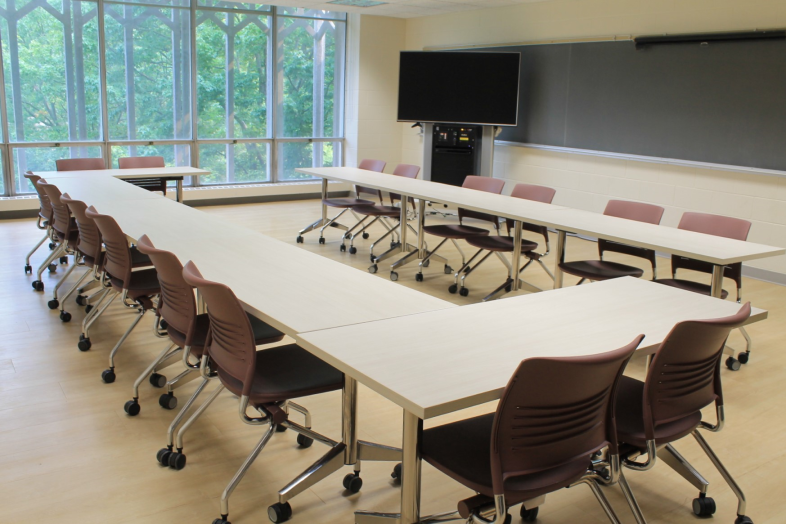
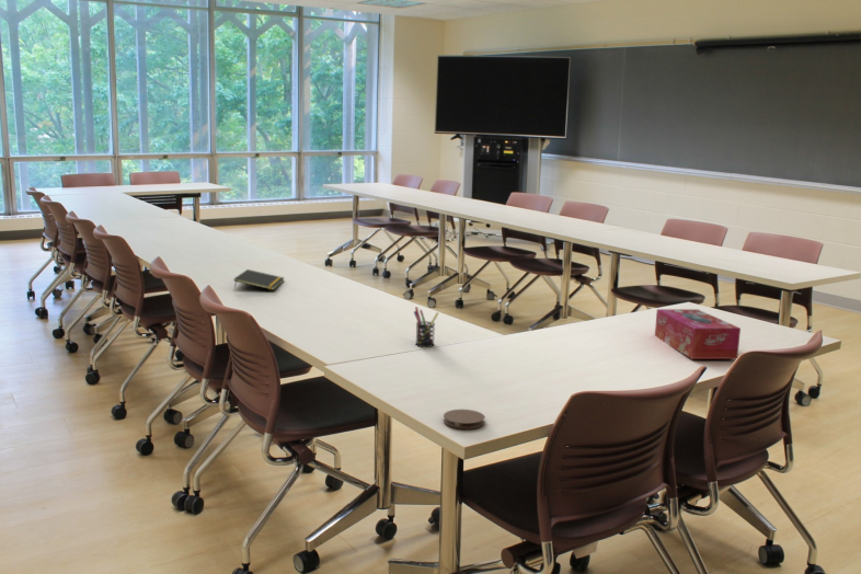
+ pen holder [413,306,439,348]
+ tissue box [654,308,742,360]
+ coaster [443,409,485,429]
+ notepad [233,268,285,291]
